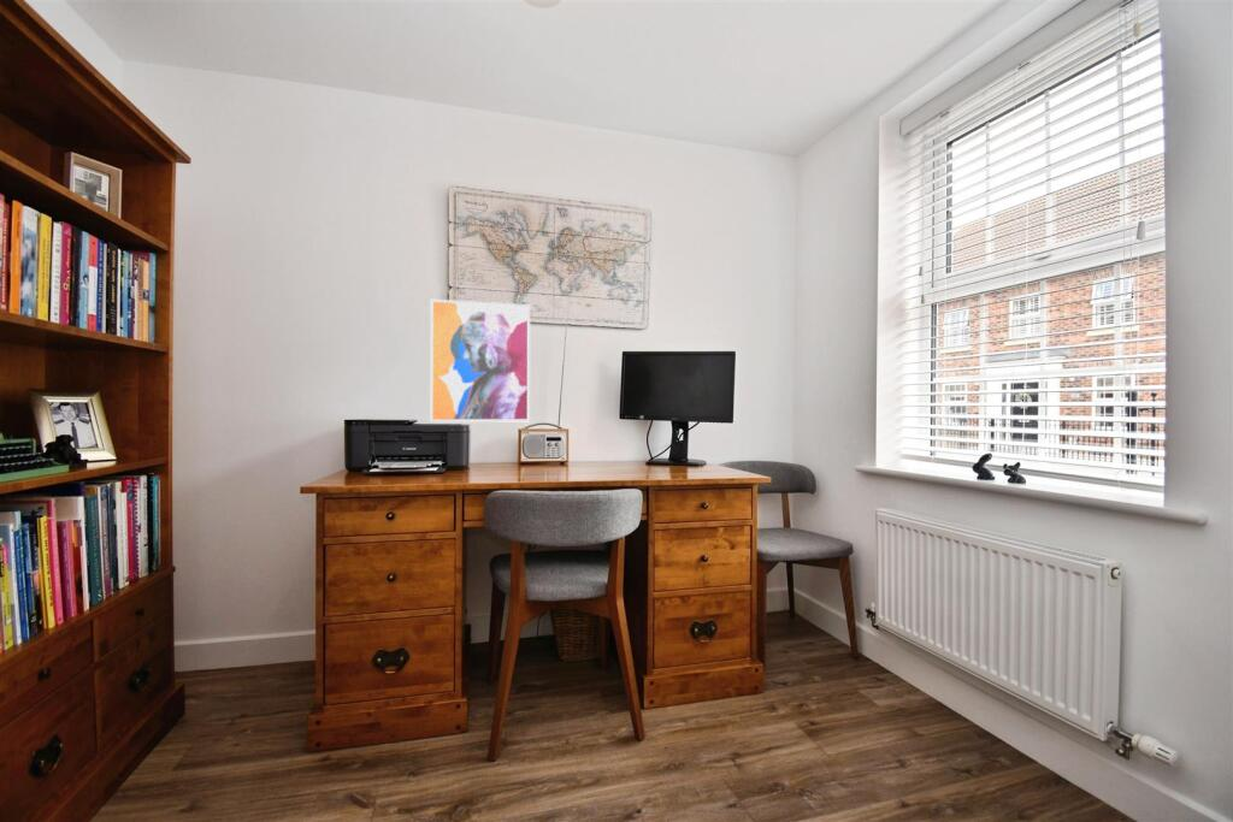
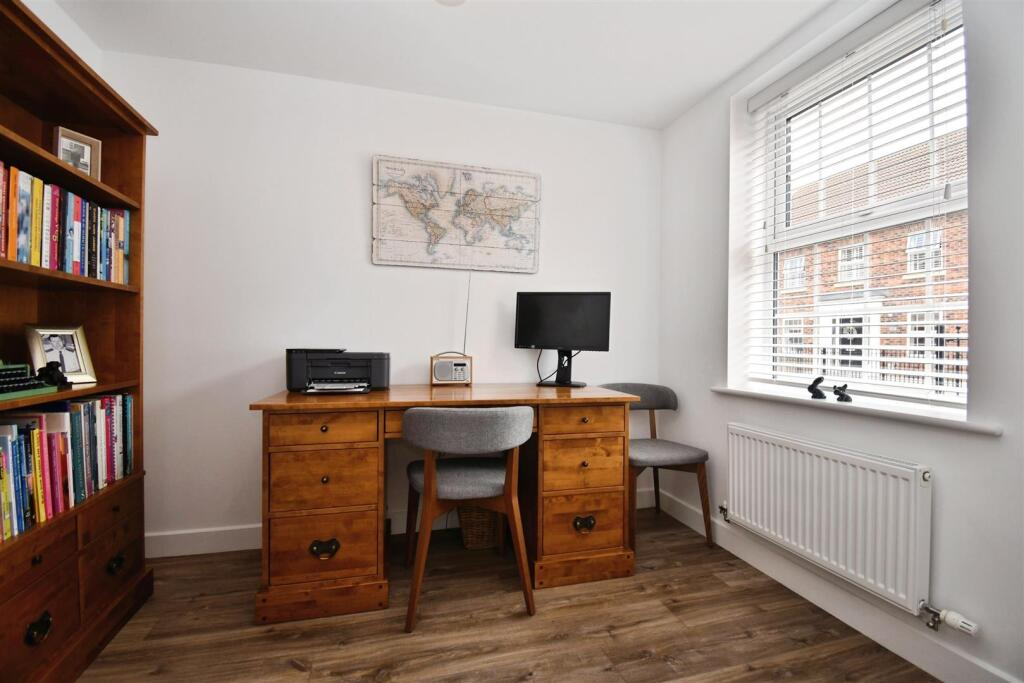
- wall art [429,298,531,424]
